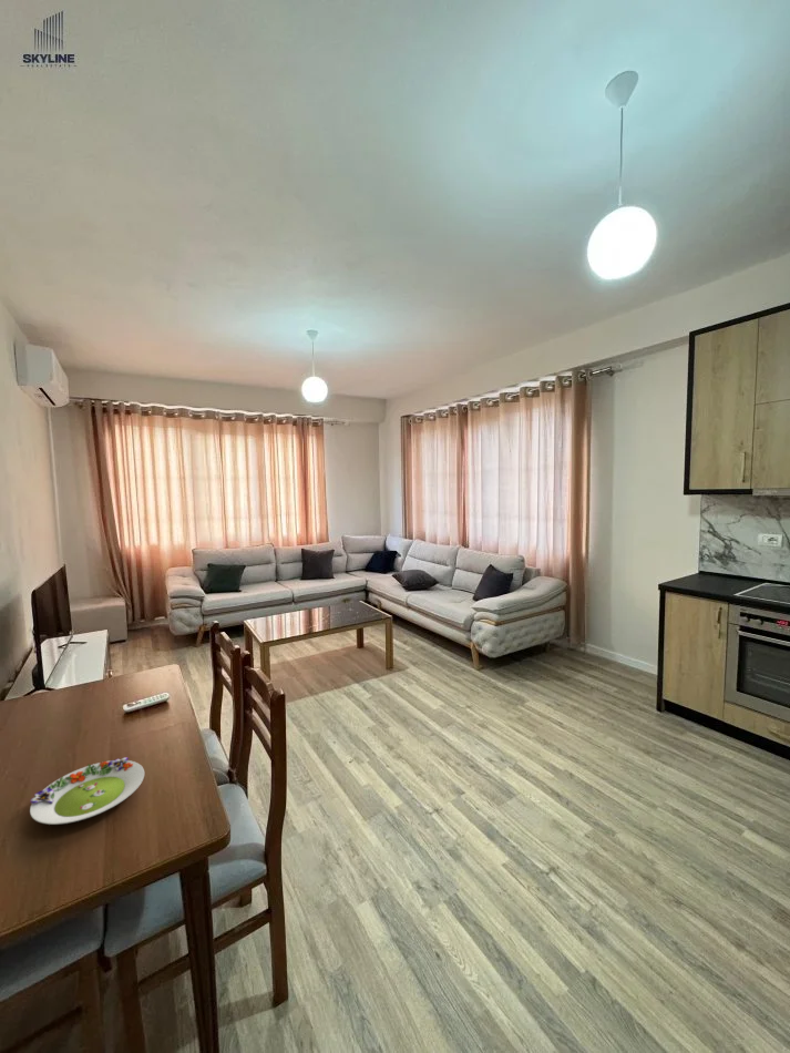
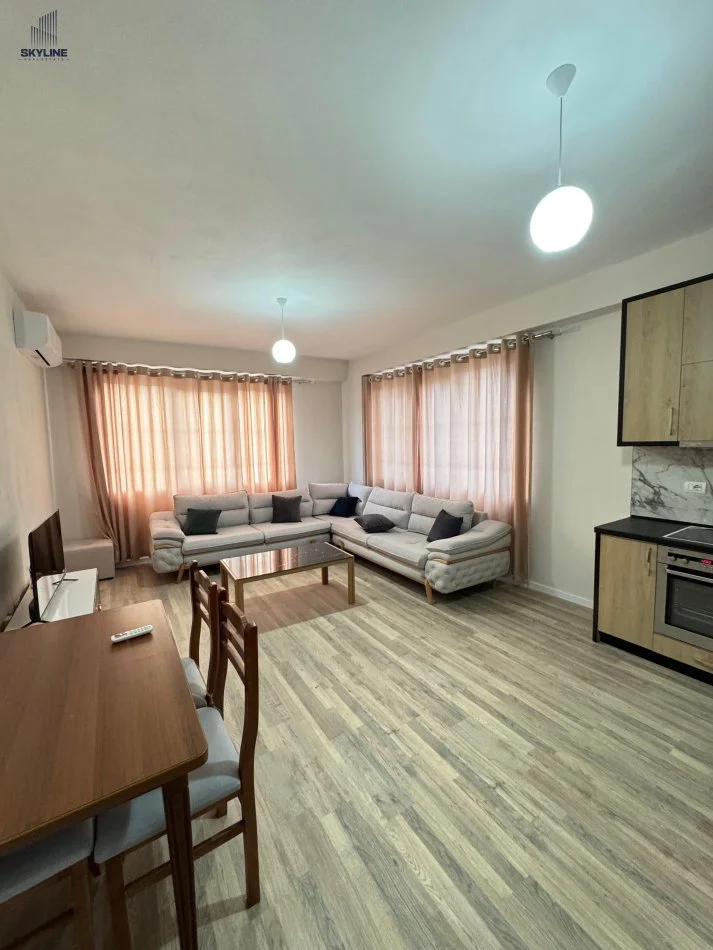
- salad plate [29,756,145,826]
